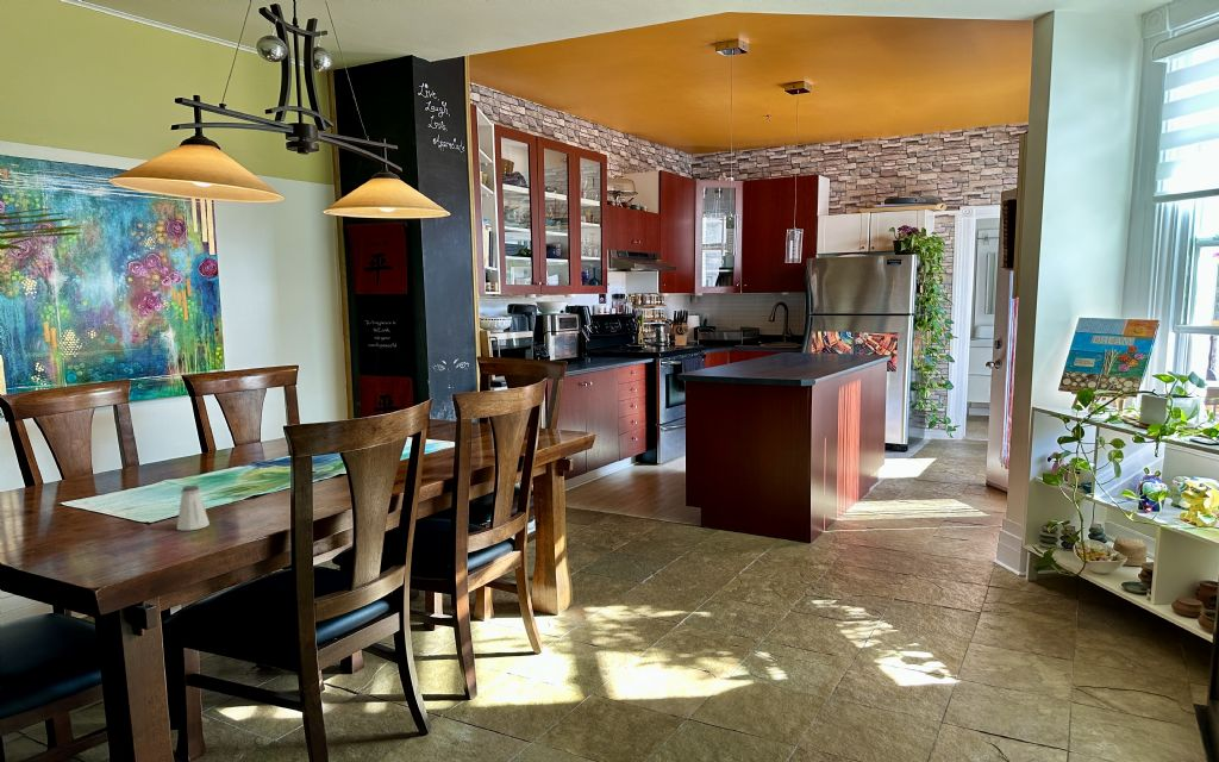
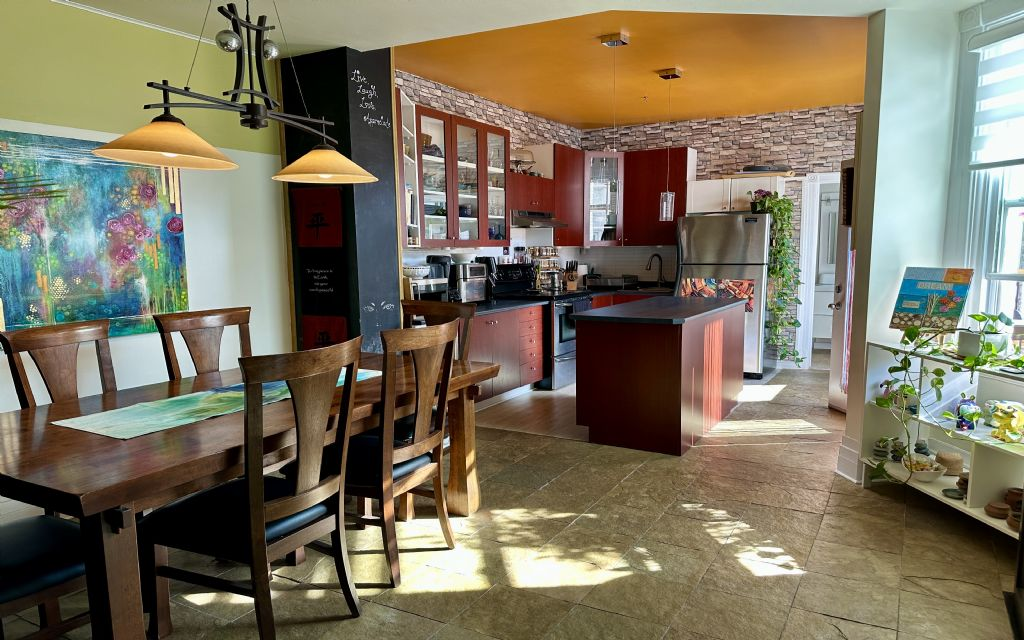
- saltshaker [176,485,211,531]
